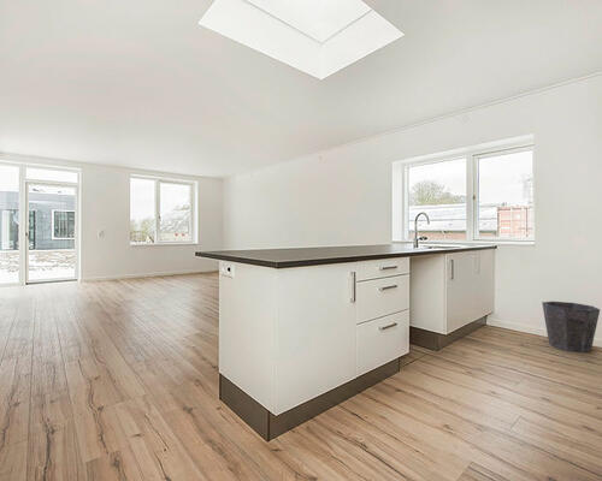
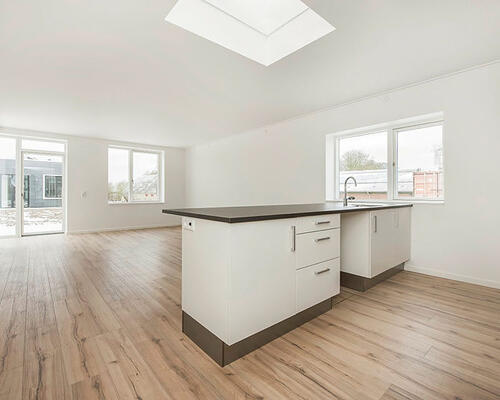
- waste bin [541,301,601,354]
